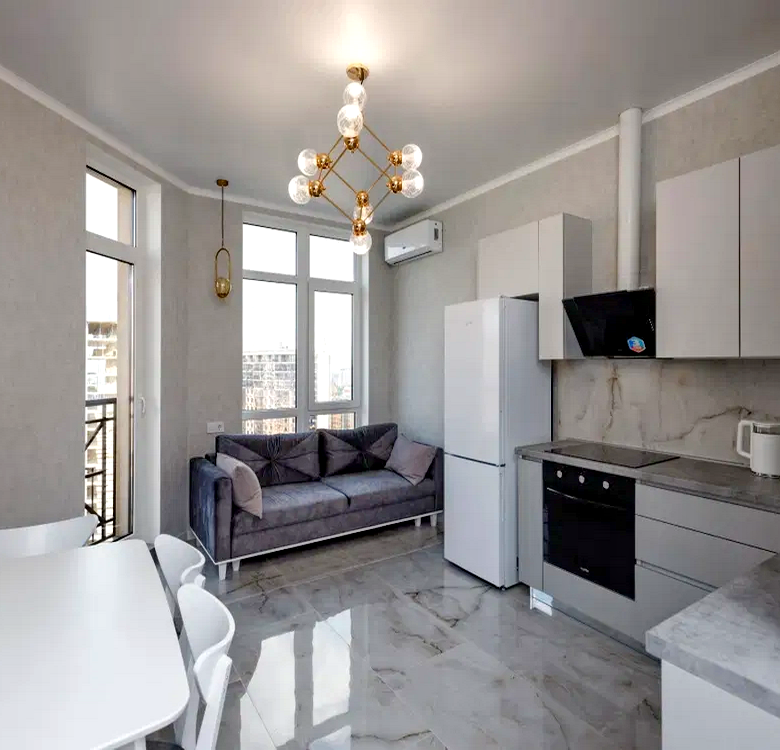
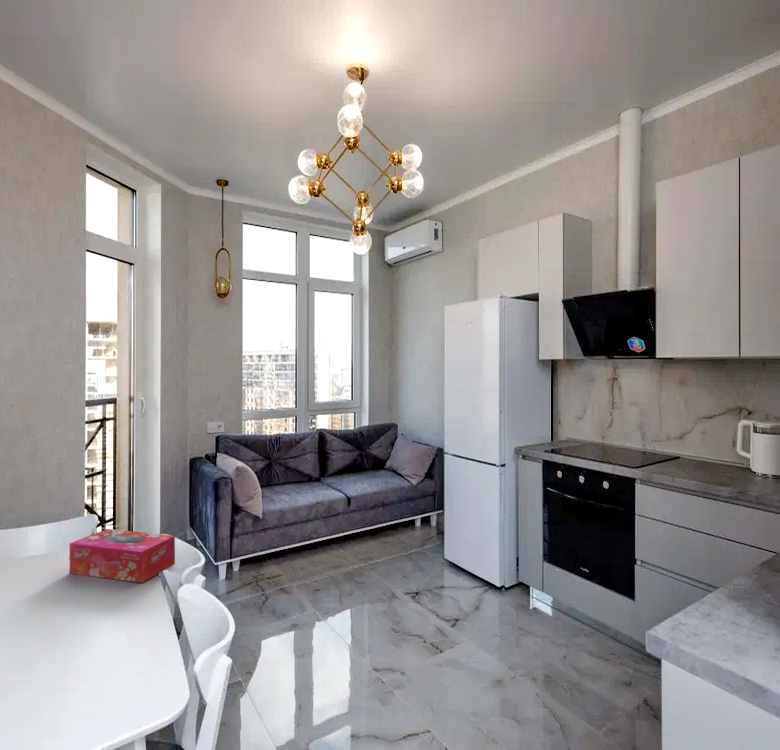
+ tissue box [69,528,176,584]
